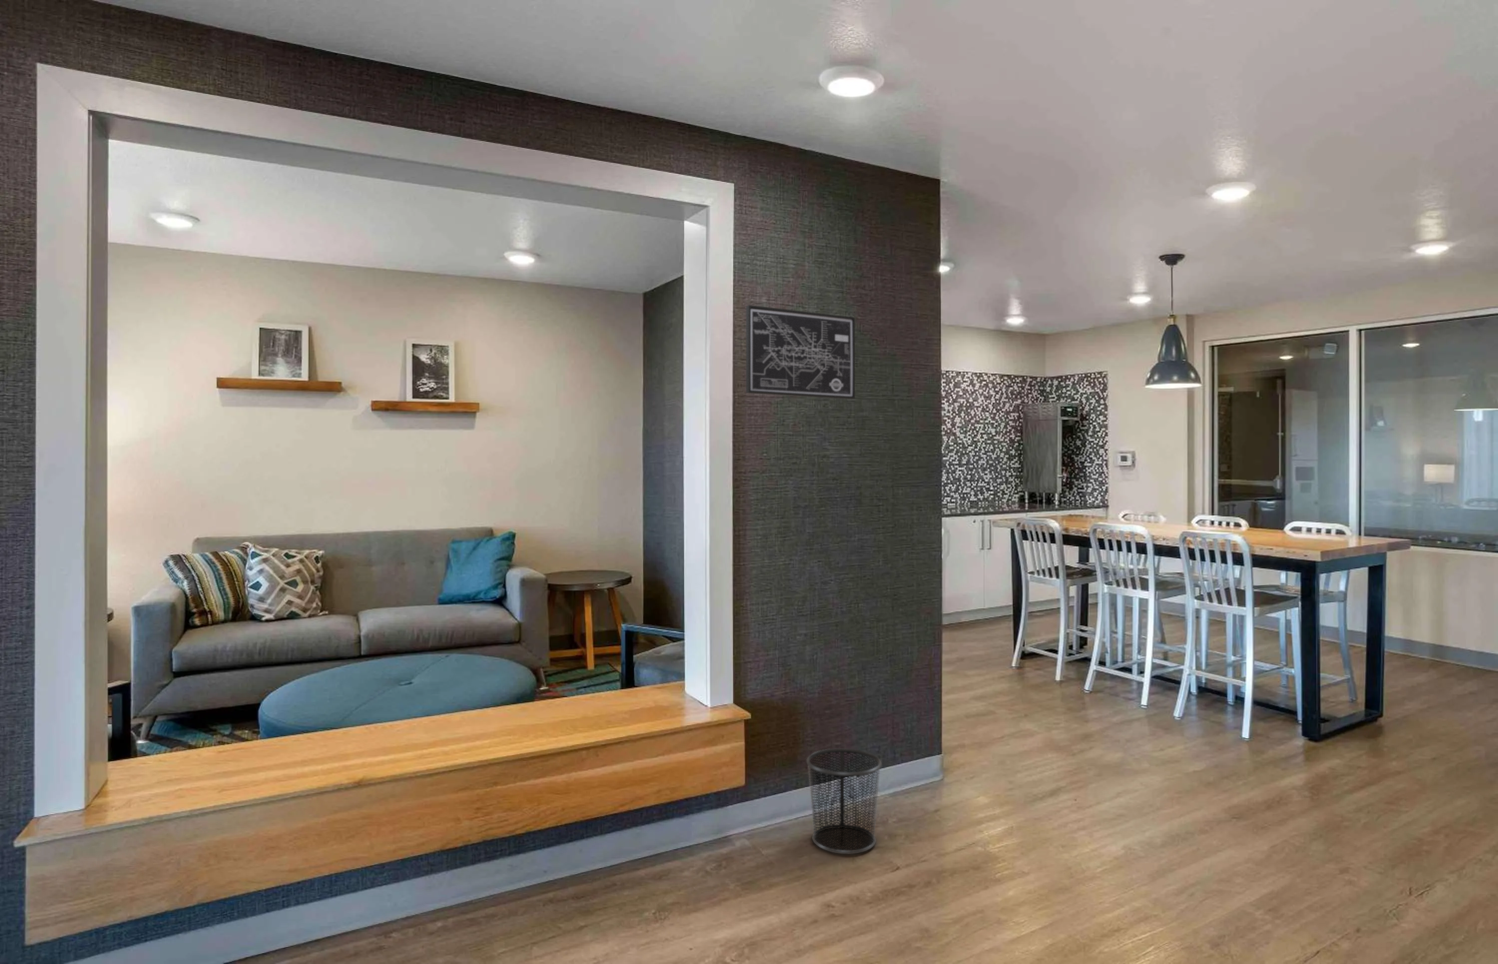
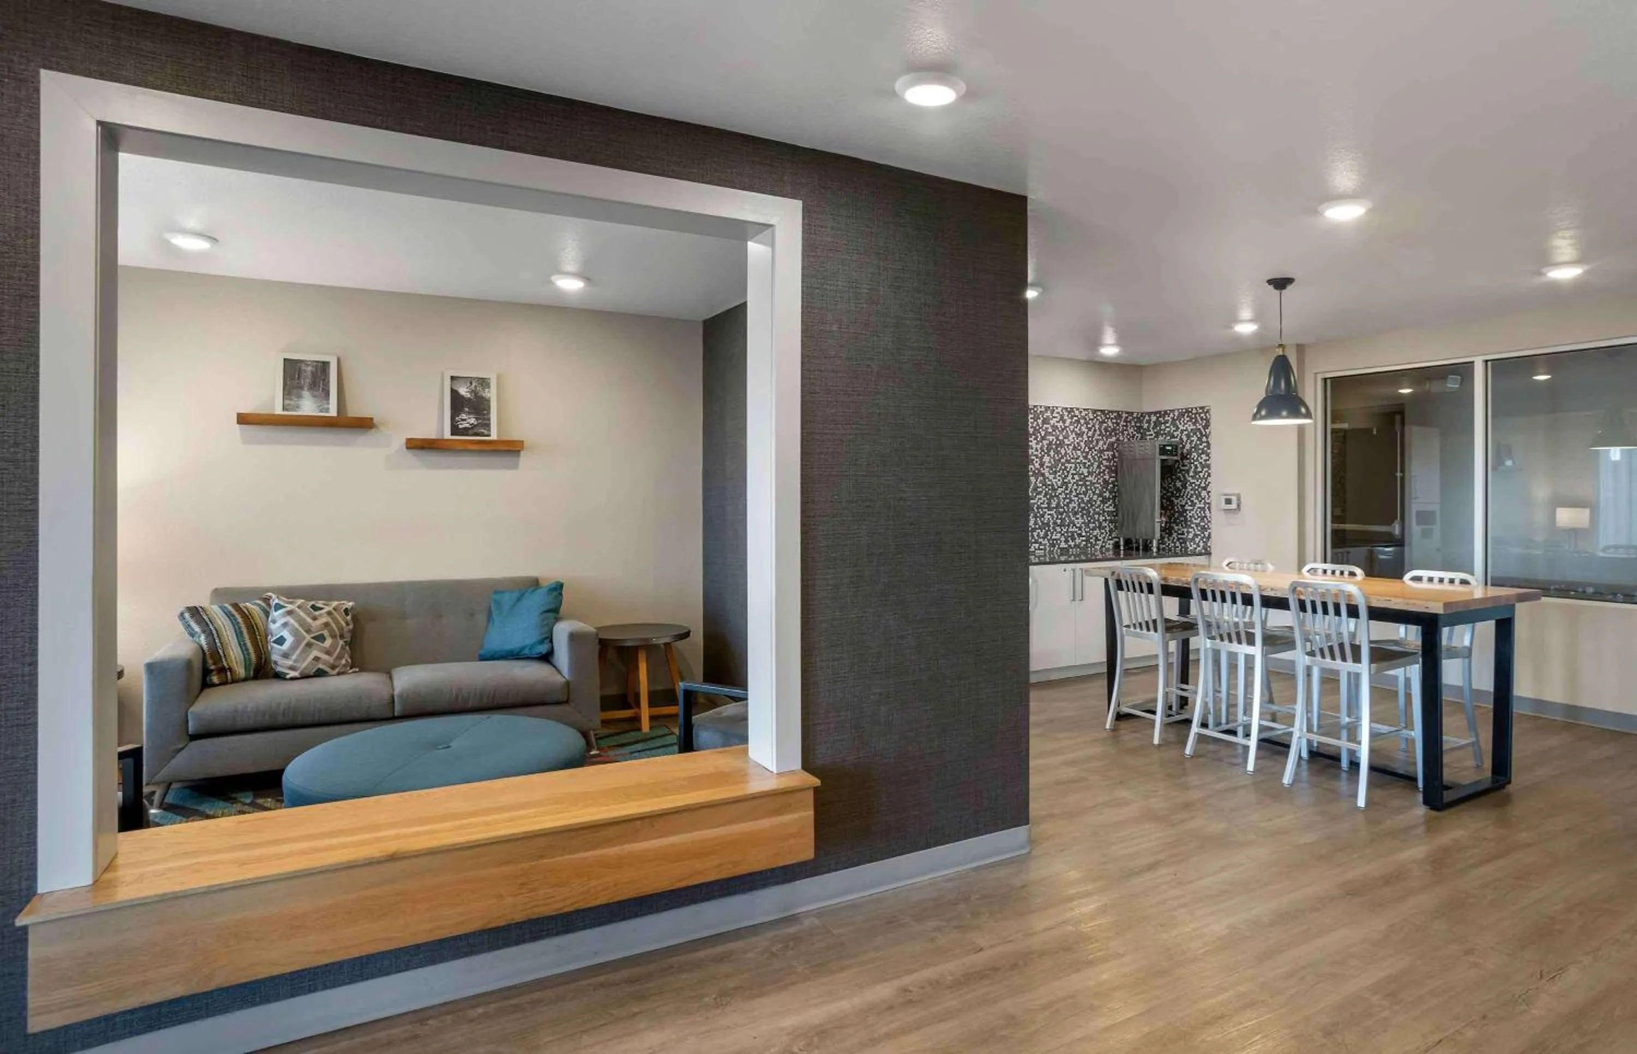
- waste bin [806,748,882,855]
- wall art [746,305,855,400]
